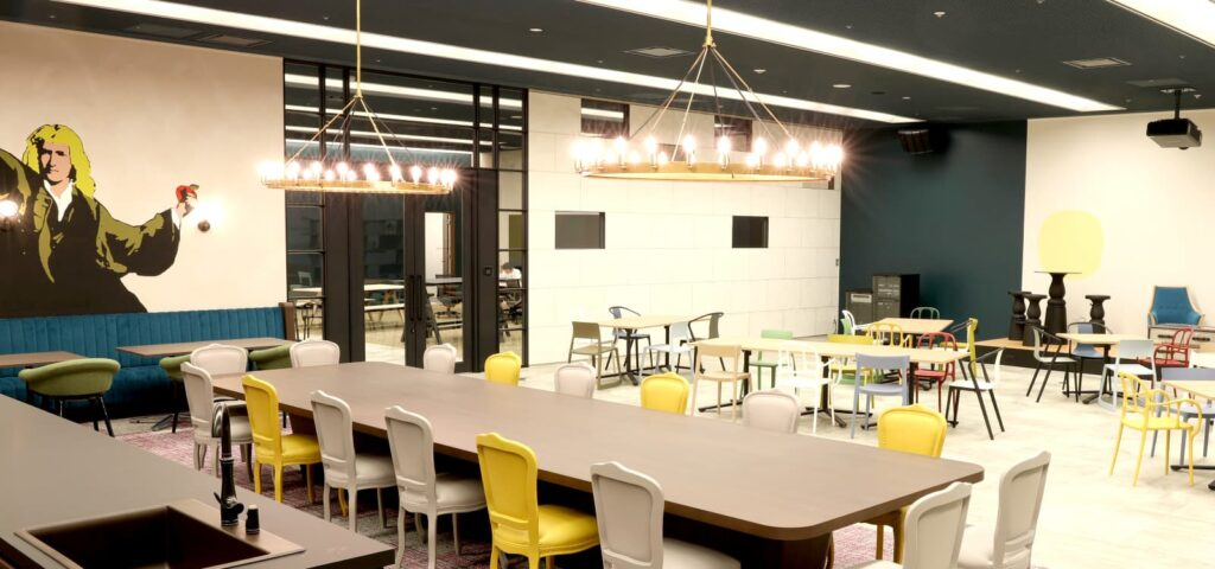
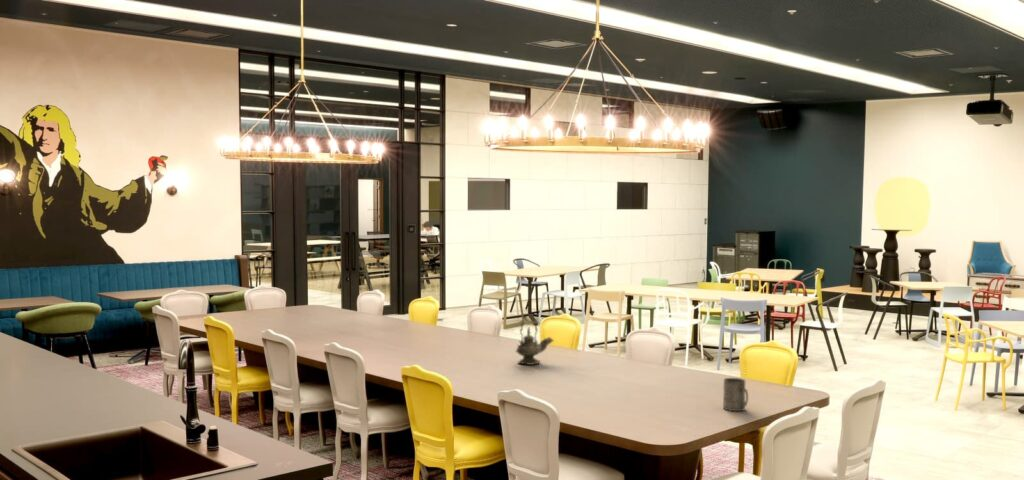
+ teapot [514,320,554,366]
+ mug [722,377,749,412]
